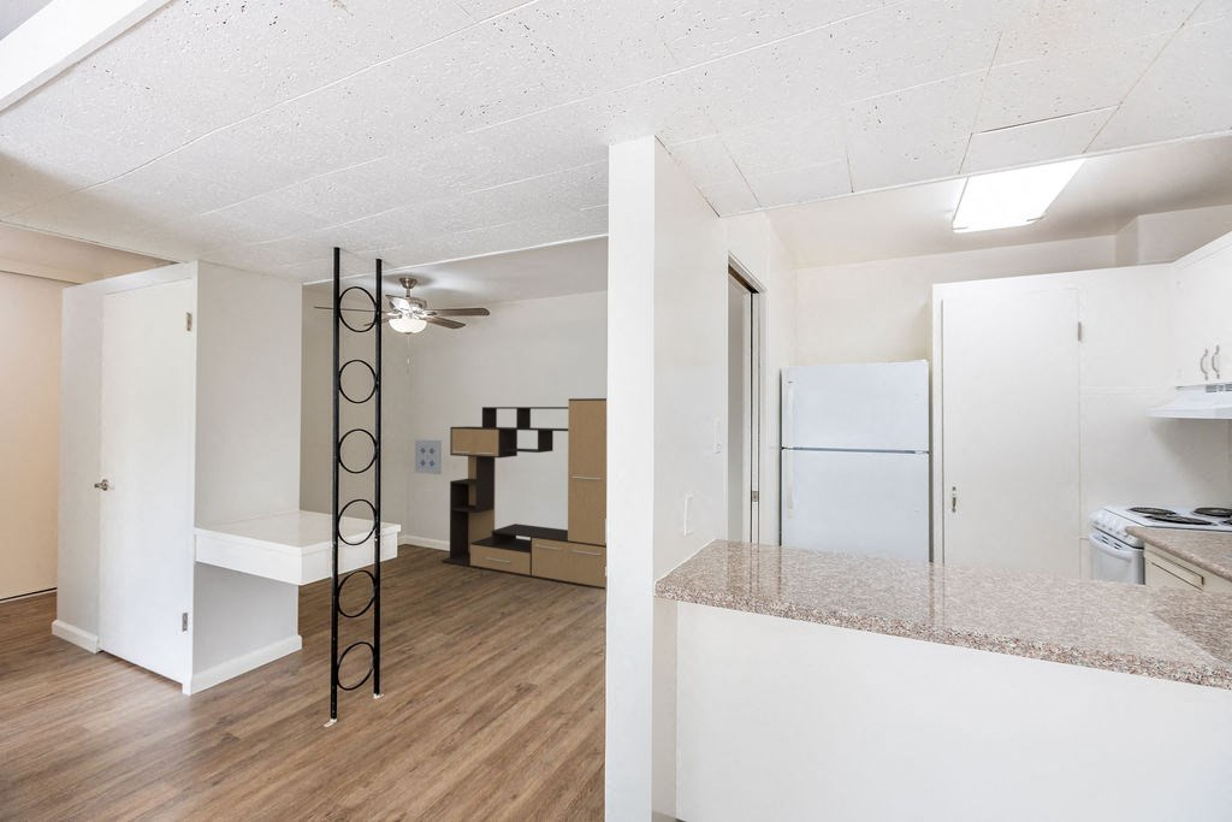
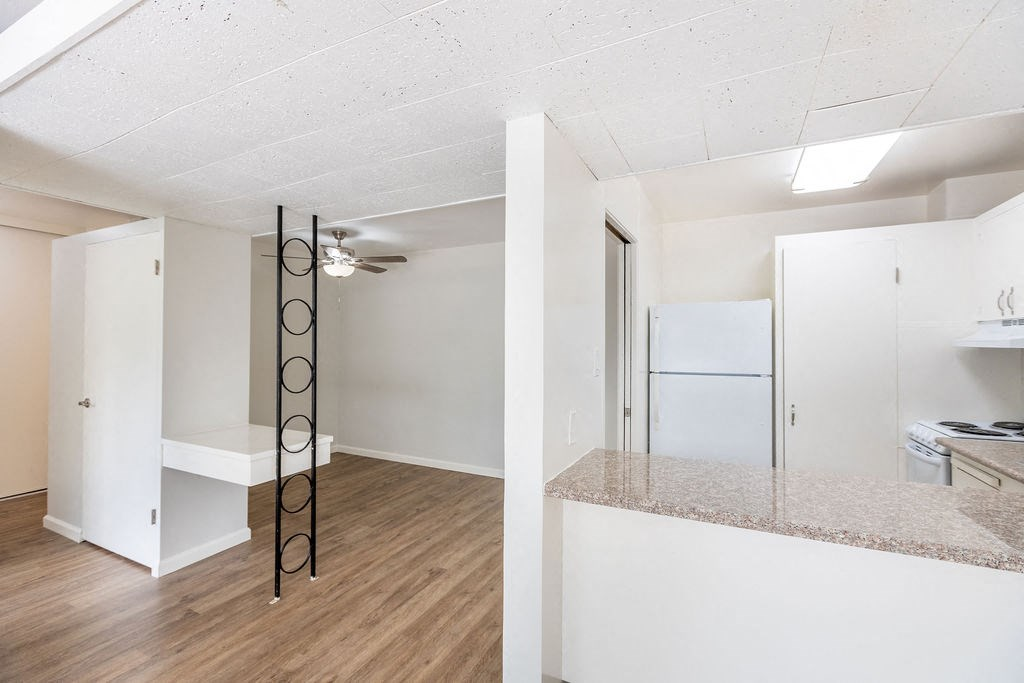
- media console [440,397,608,591]
- wall art [414,438,443,475]
